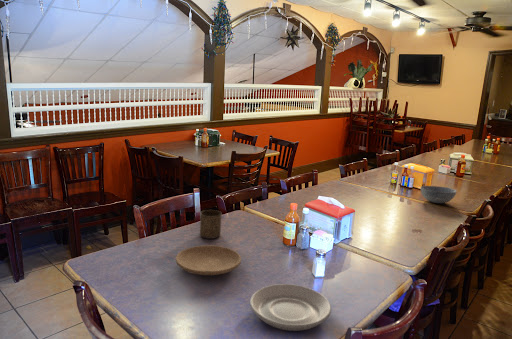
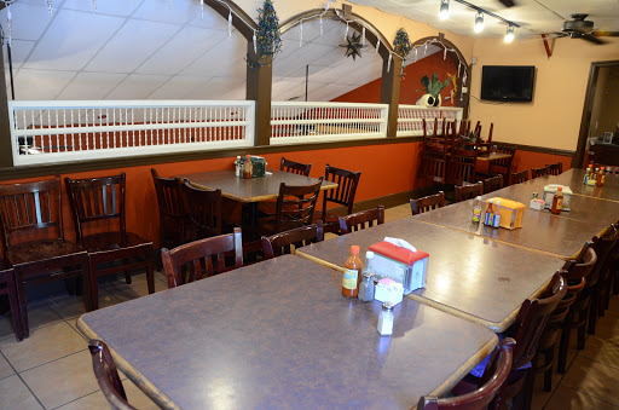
- bowl [420,185,458,204]
- plate [249,283,332,332]
- plate [175,244,242,276]
- cup [199,209,223,240]
